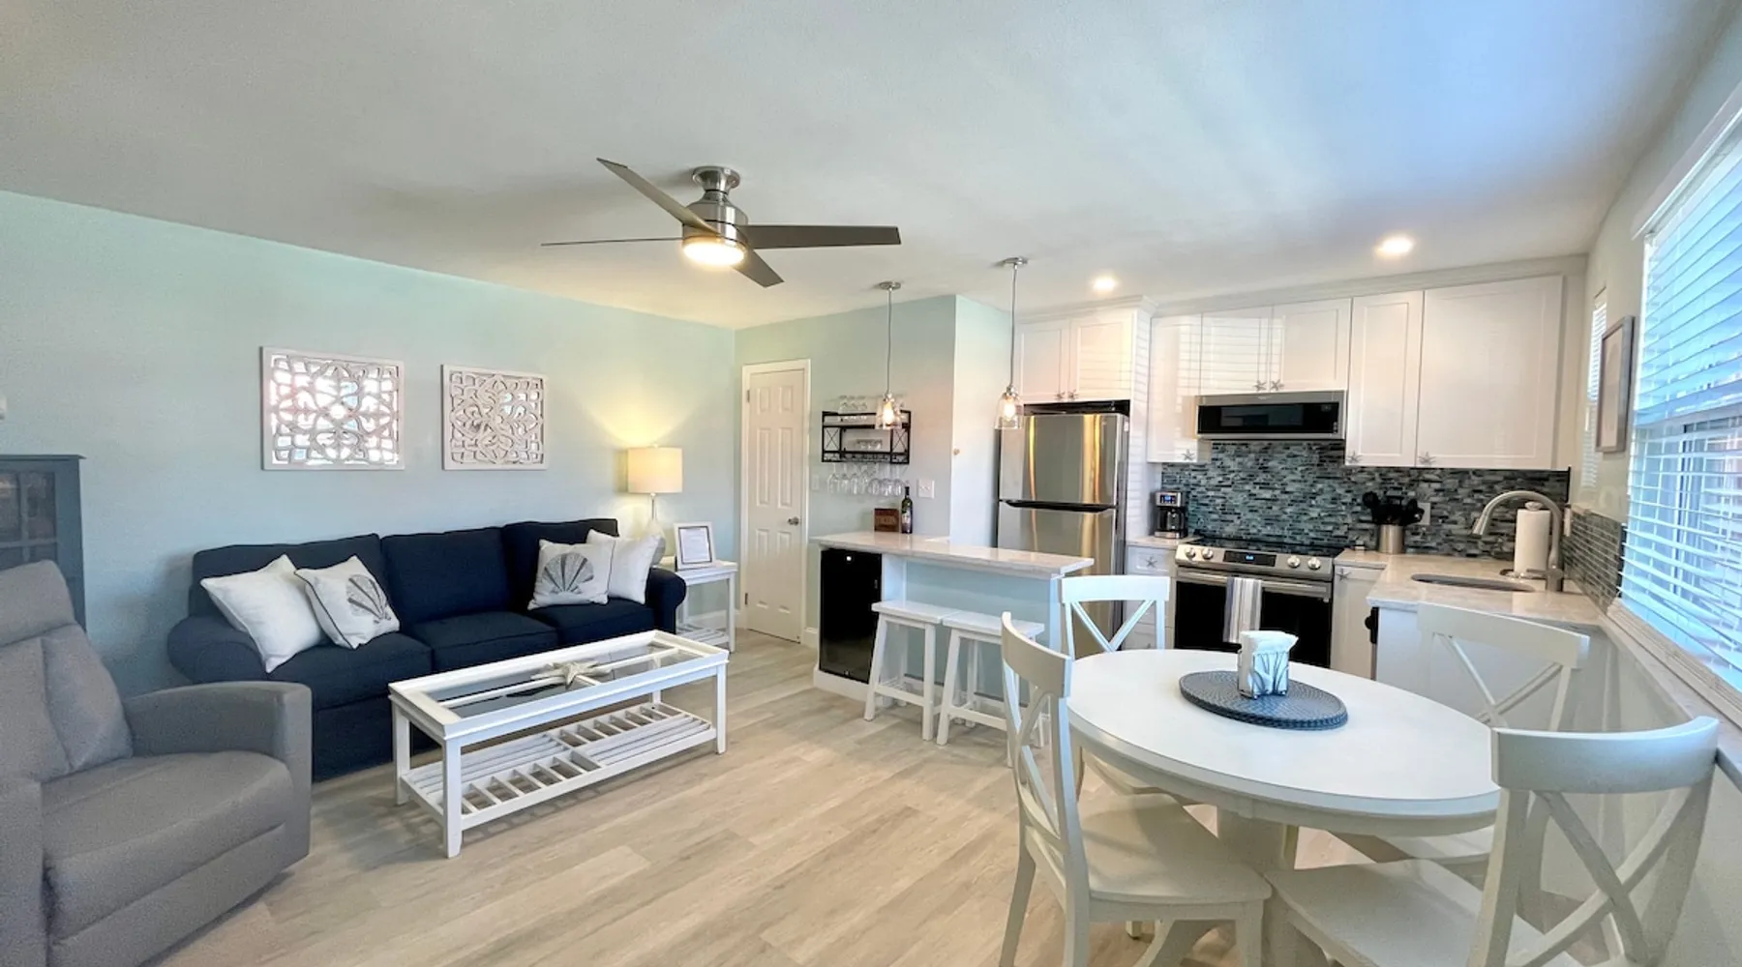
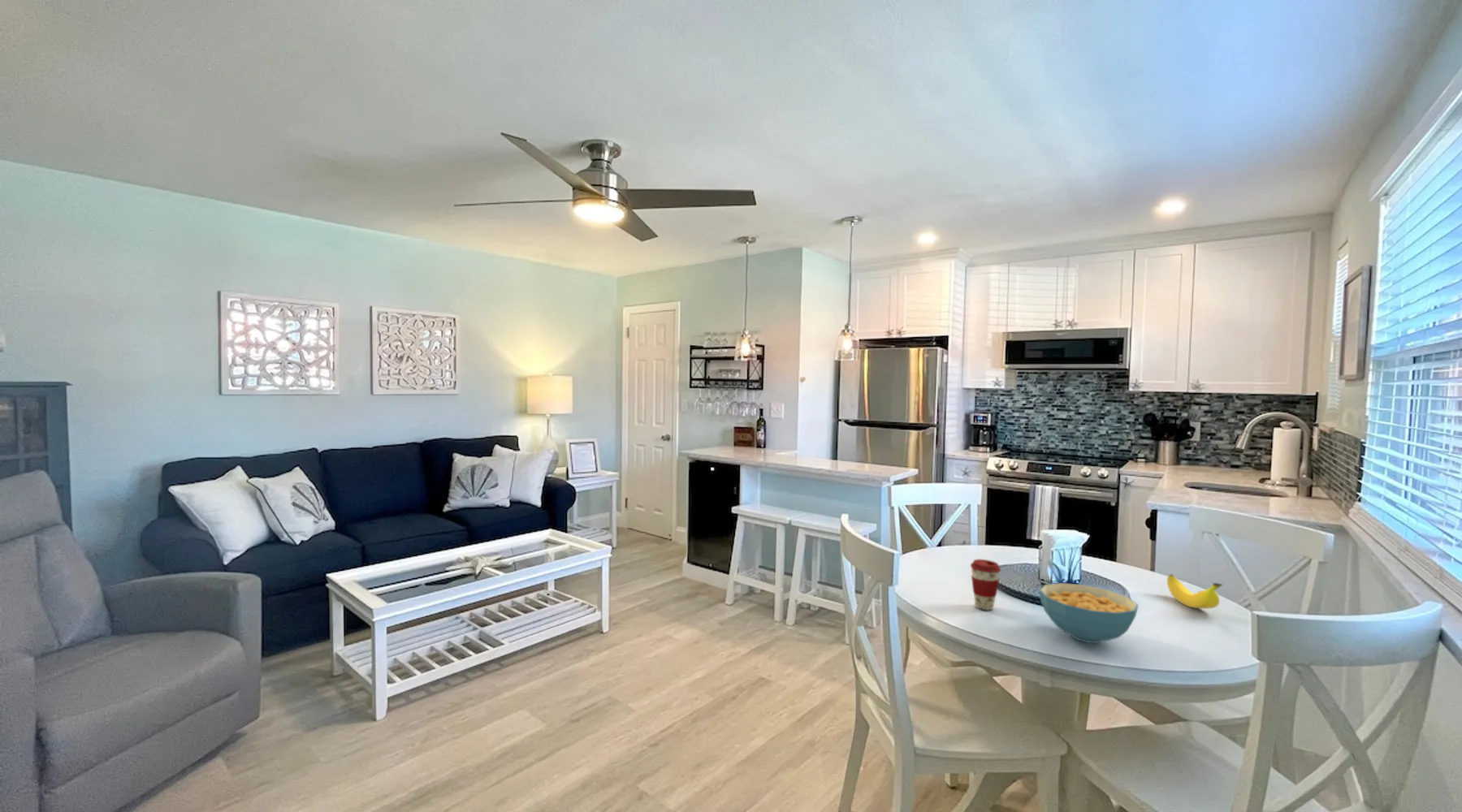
+ coffee cup [970,559,1001,611]
+ banana [1166,573,1223,610]
+ cereal bowl [1039,582,1139,644]
